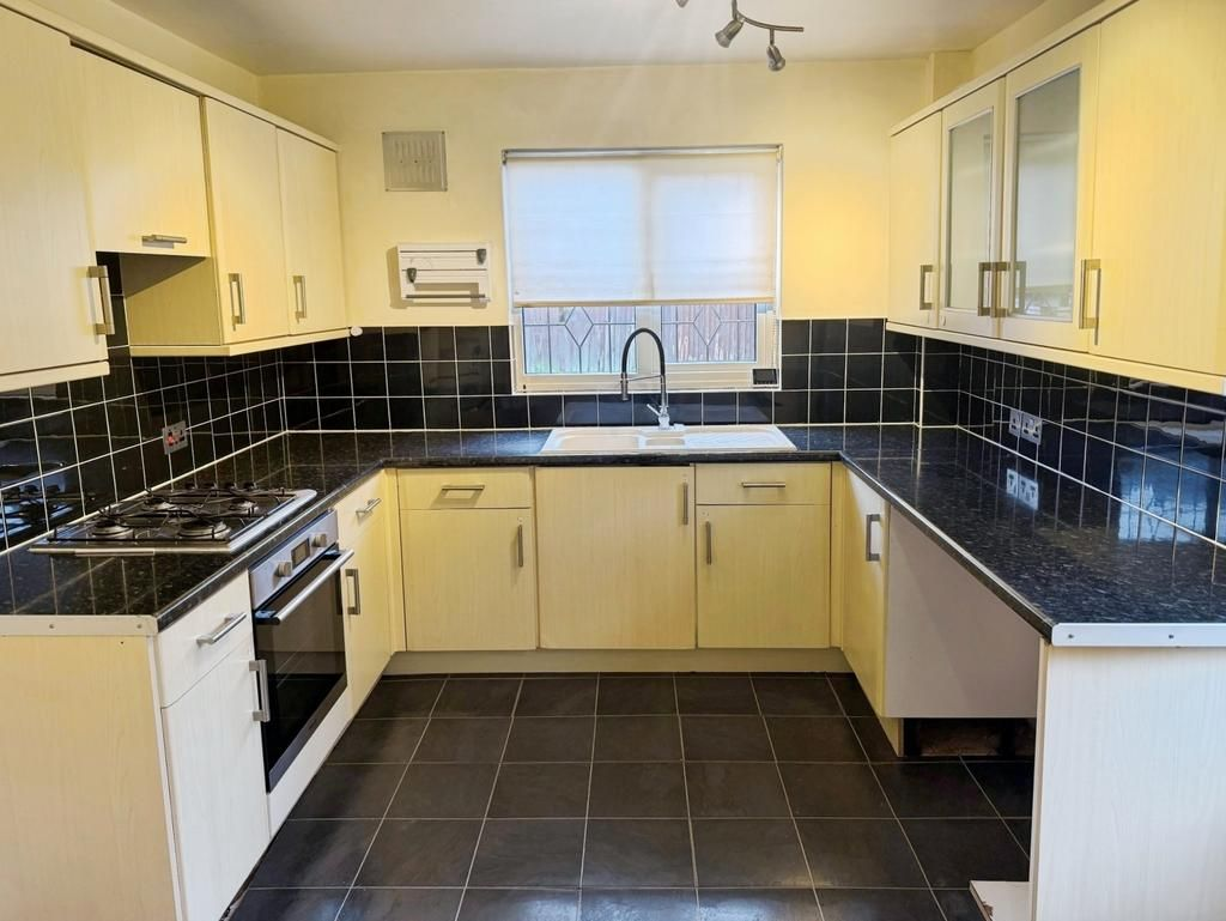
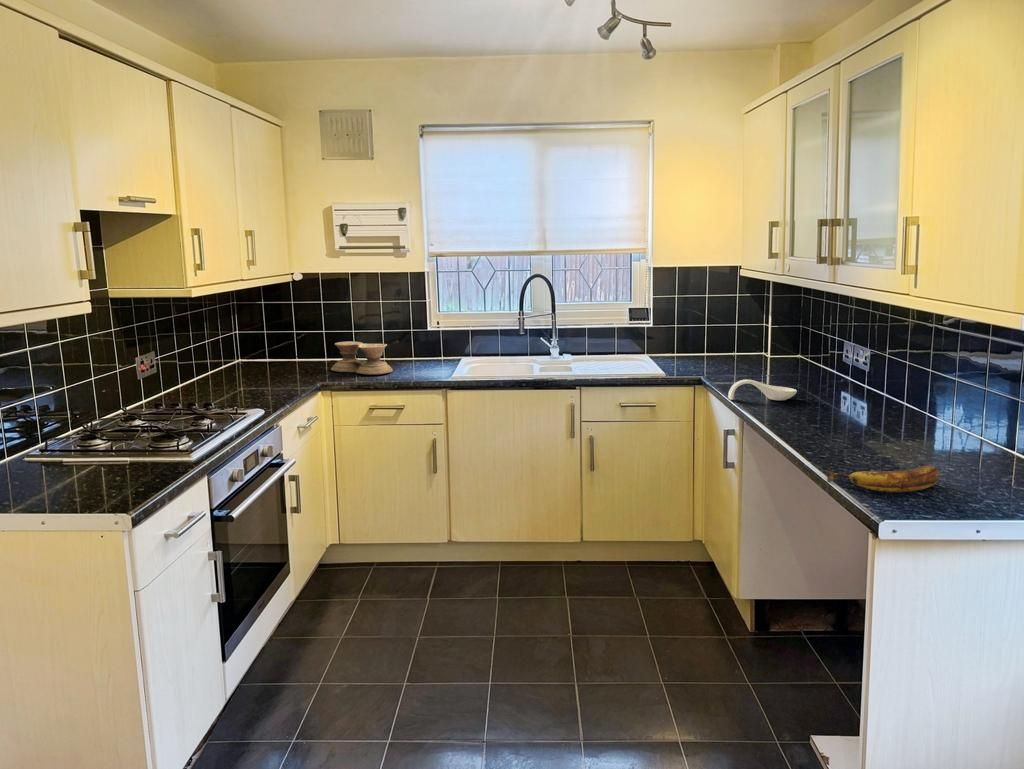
+ banana [825,465,940,493]
+ spoon rest [727,379,798,401]
+ bowl [330,340,394,375]
